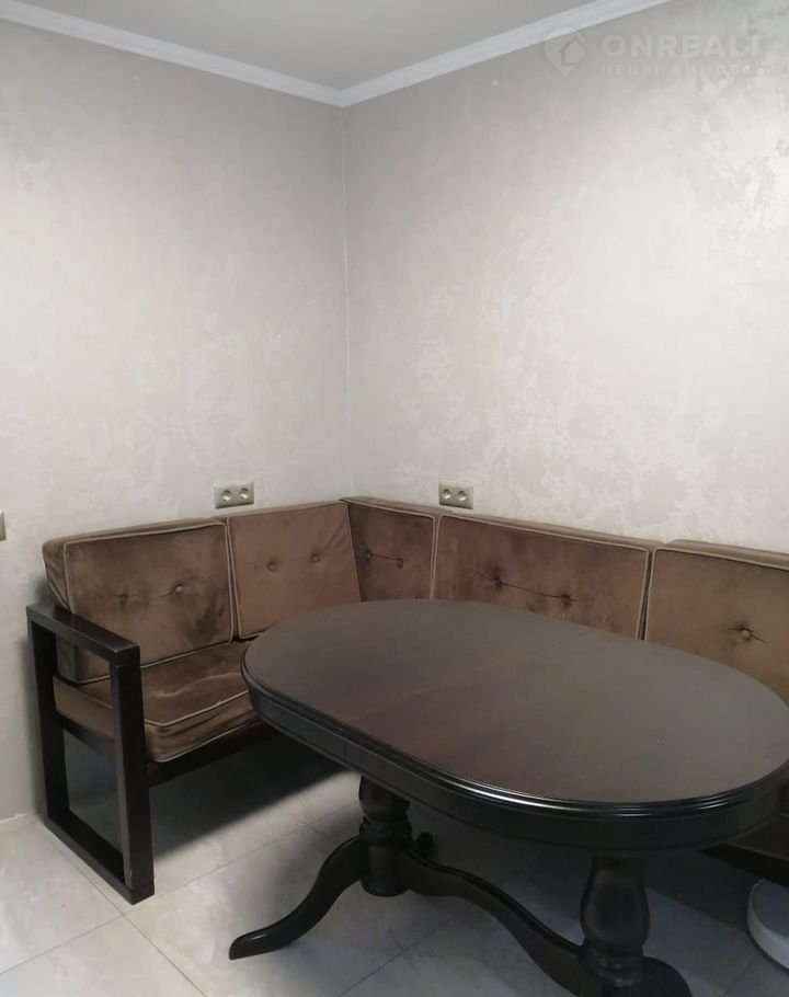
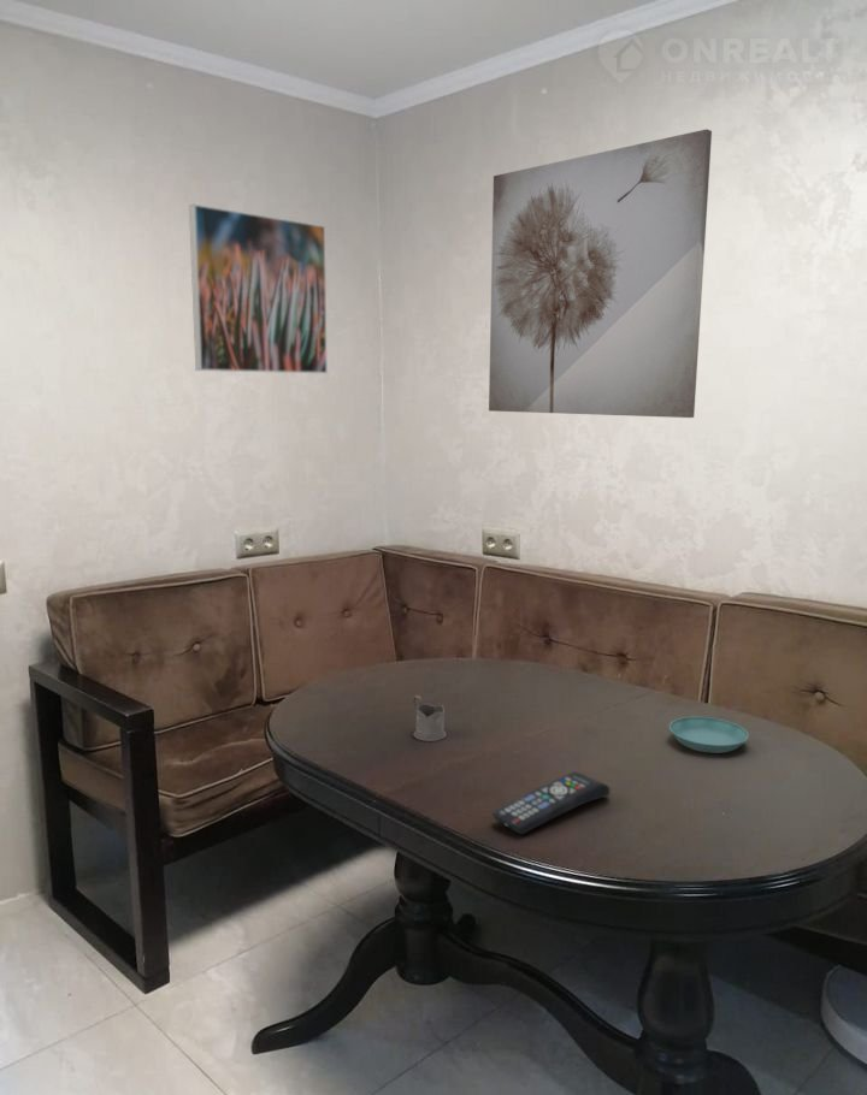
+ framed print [188,203,329,374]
+ tea glass holder [412,694,448,742]
+ saucer [668,716,750,754]
+ wall art [488,129,713,419]
+ remote control [490,770,612,835]
